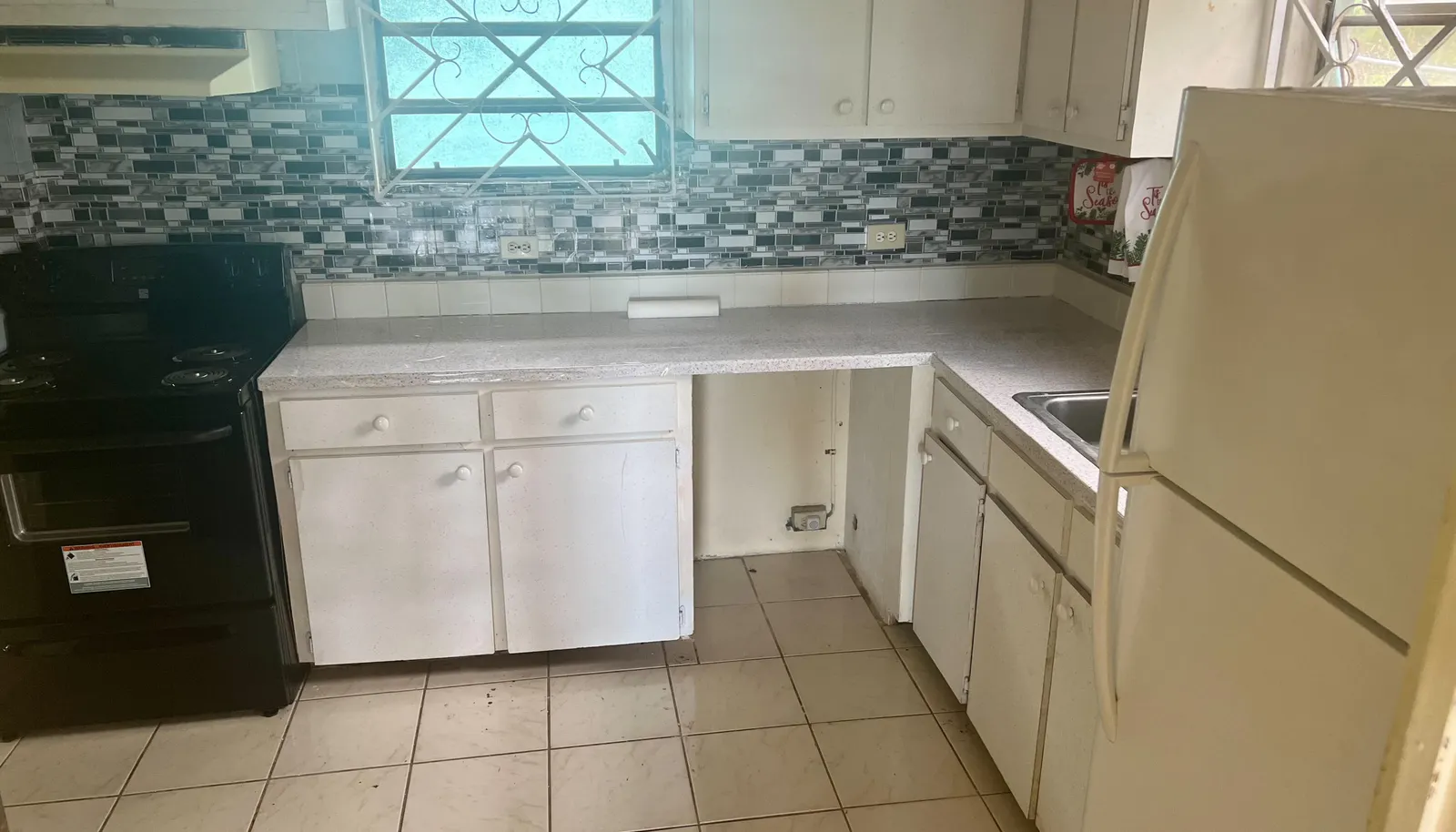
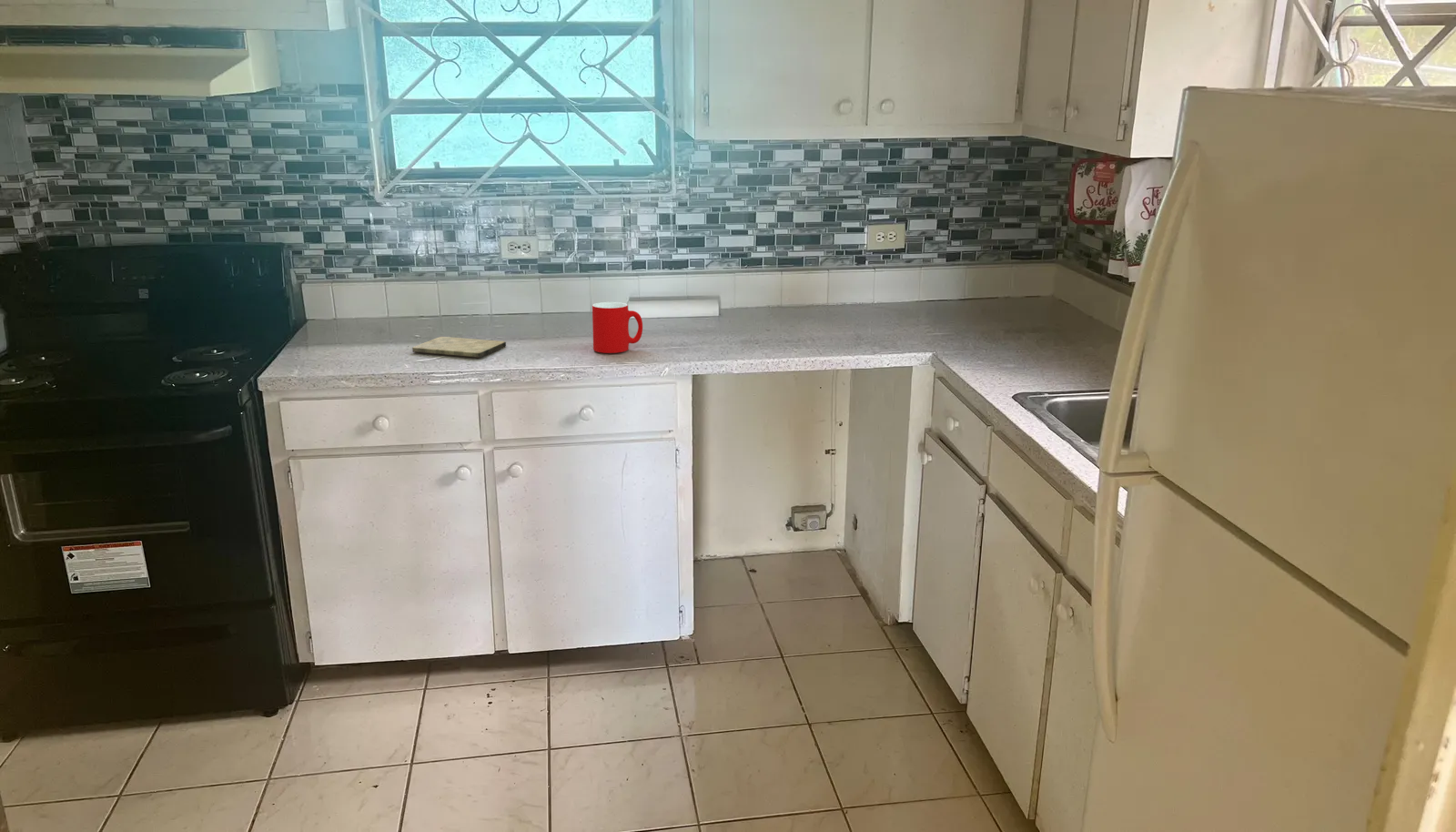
+ cutting board [411,336,507,359]
+ cup [591,301,643,354]
